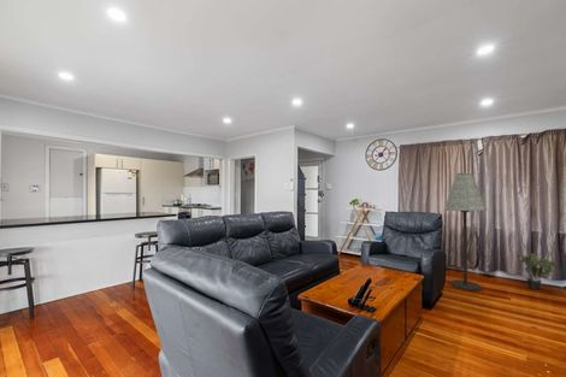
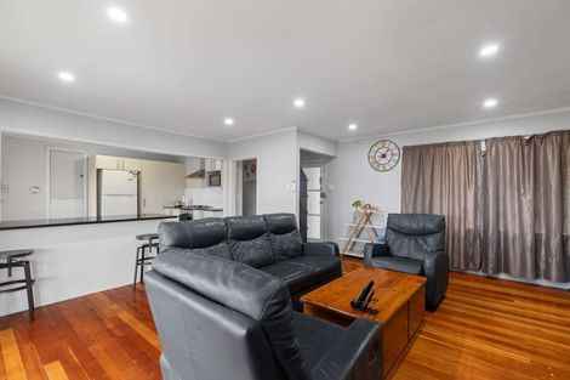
- floor lamp [443,172,489,293]
- potted plant [514,253,558,290]
